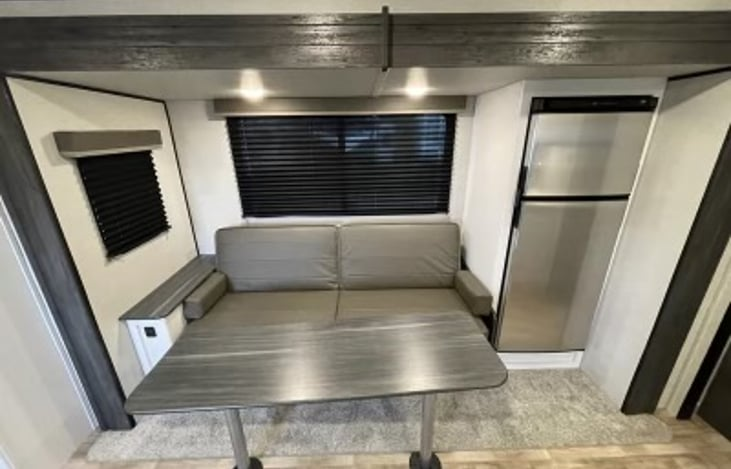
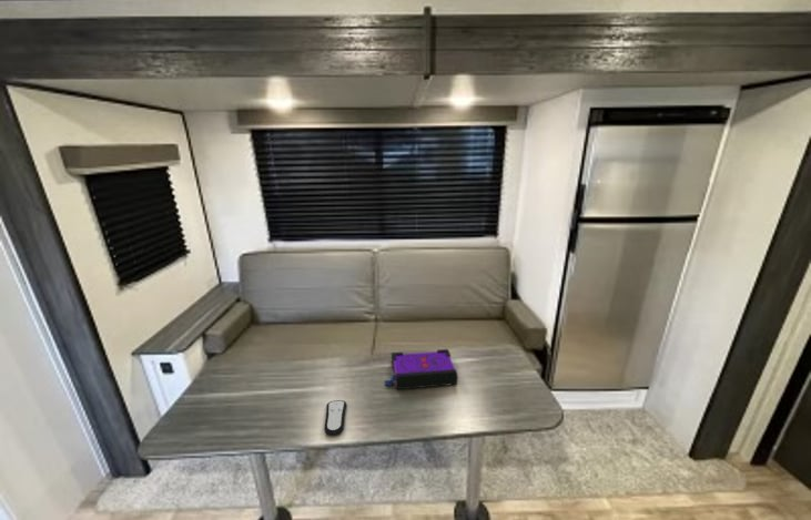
+ board game [384,348,459,390]
+ remote control [323,399,347,436]
